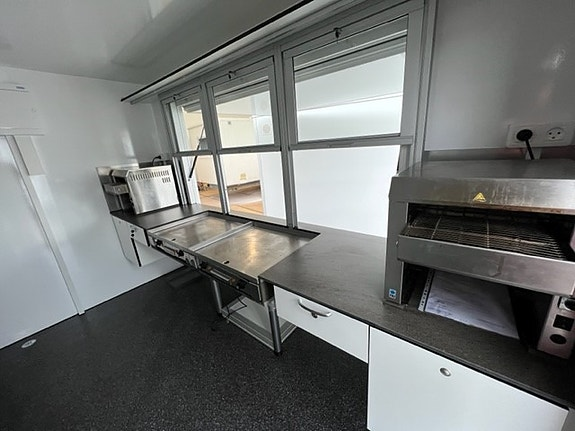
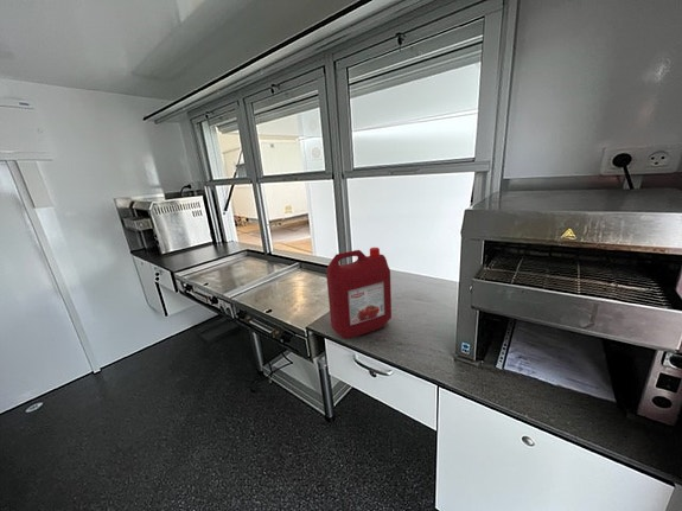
+ ketchup jug [325,247,393,340]
